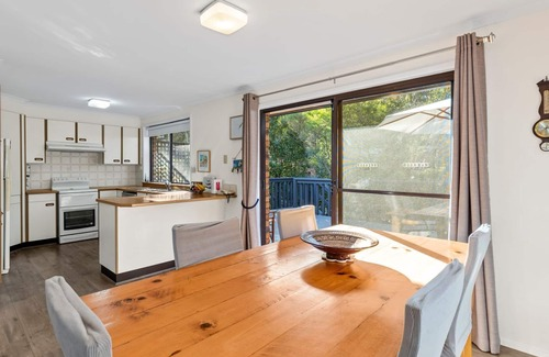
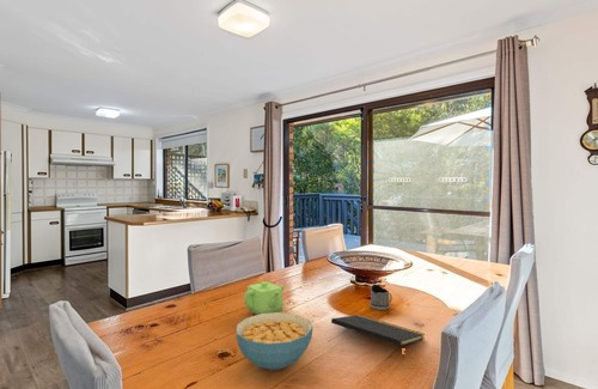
+ cereal bowl [236,311,313,371]
+ notepad [330,314,426,360]
+ tea glass holder [368,282,393,311]
+ teapot [244,280,286,315]
